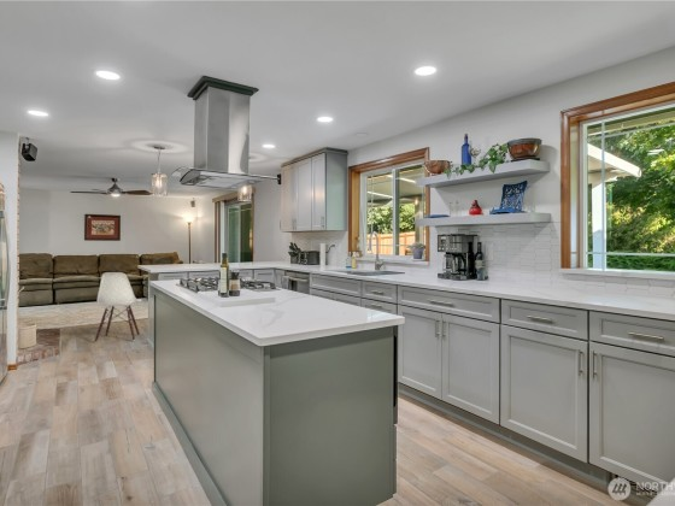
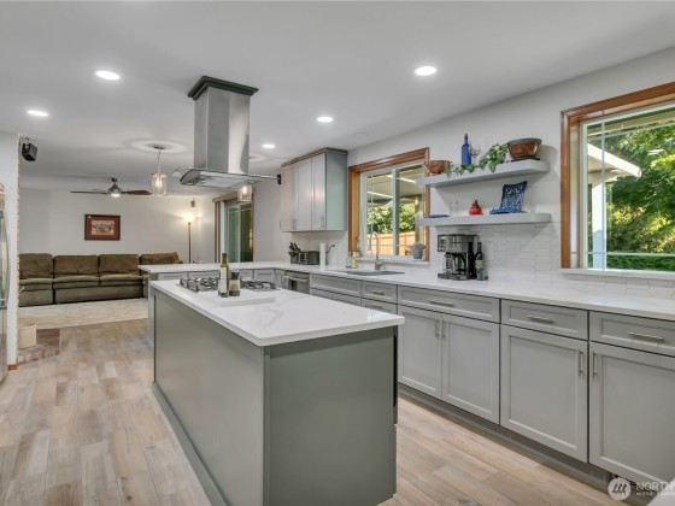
- chair [94,271,142,343]
